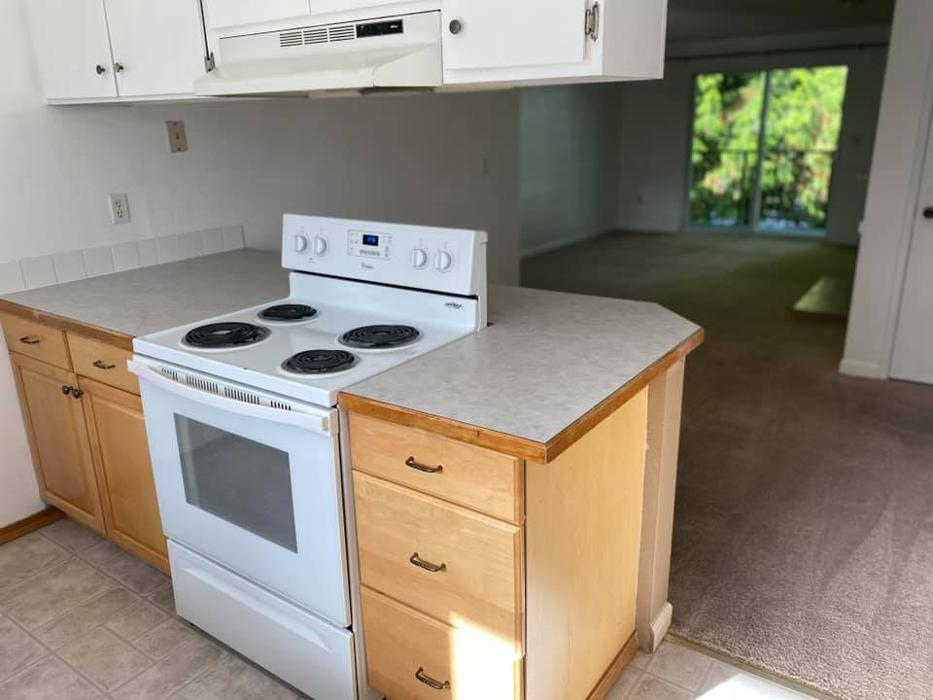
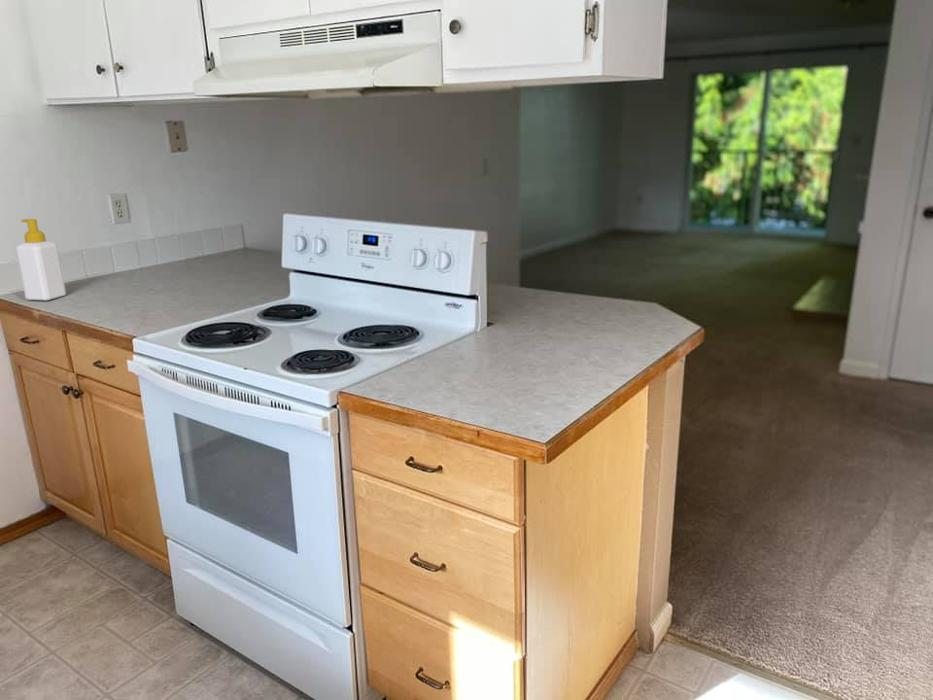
+ soap bottle [15,218,67,301]
